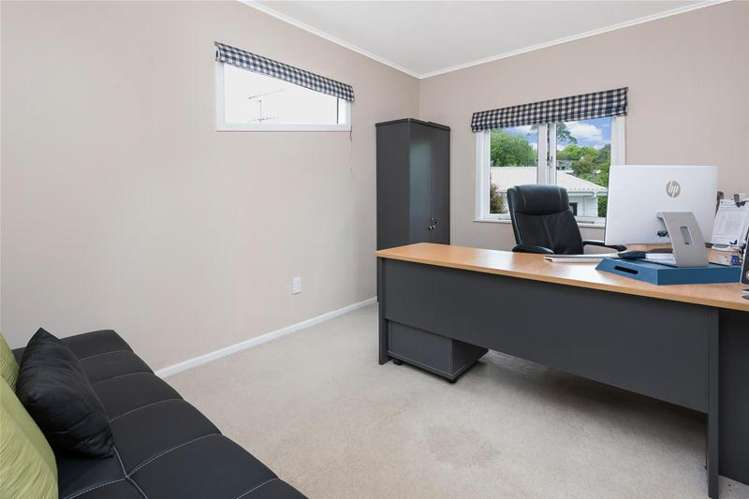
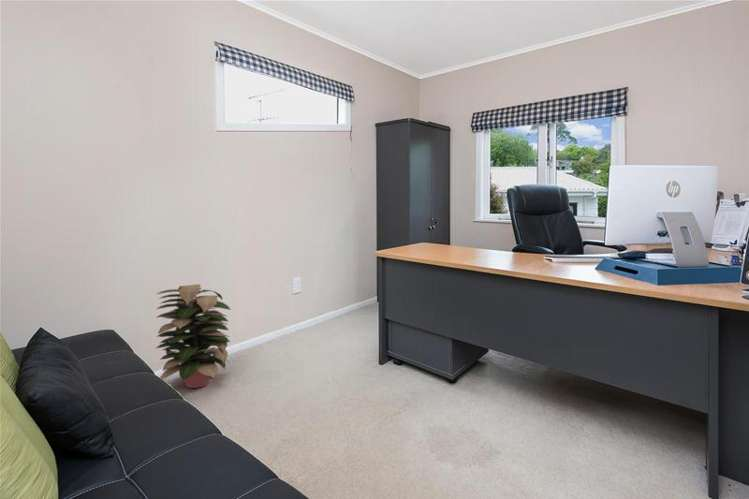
+ decorative plant [154,283,232,389]
